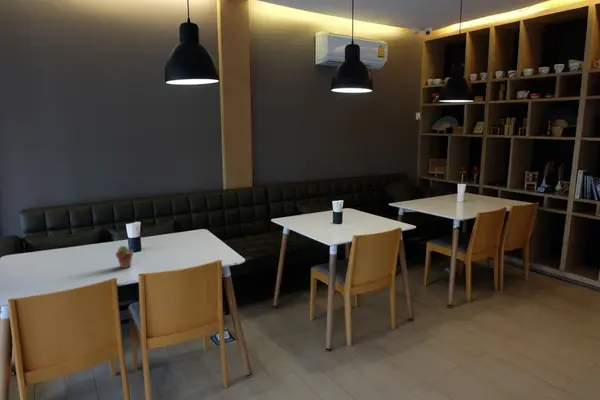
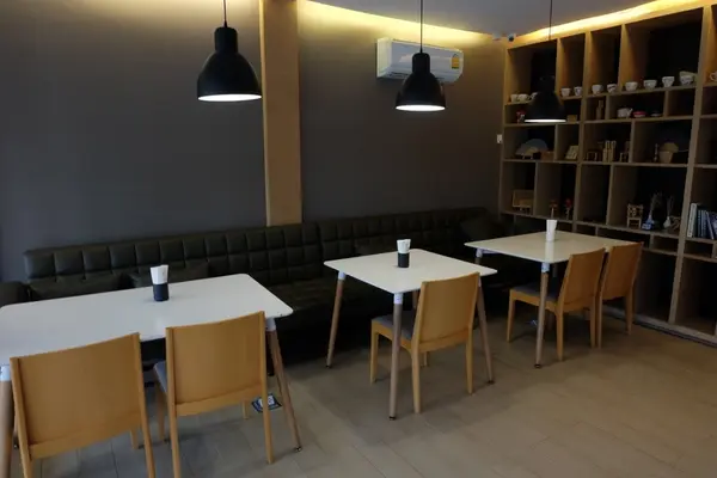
- potted succulent [115,245,134,269]
